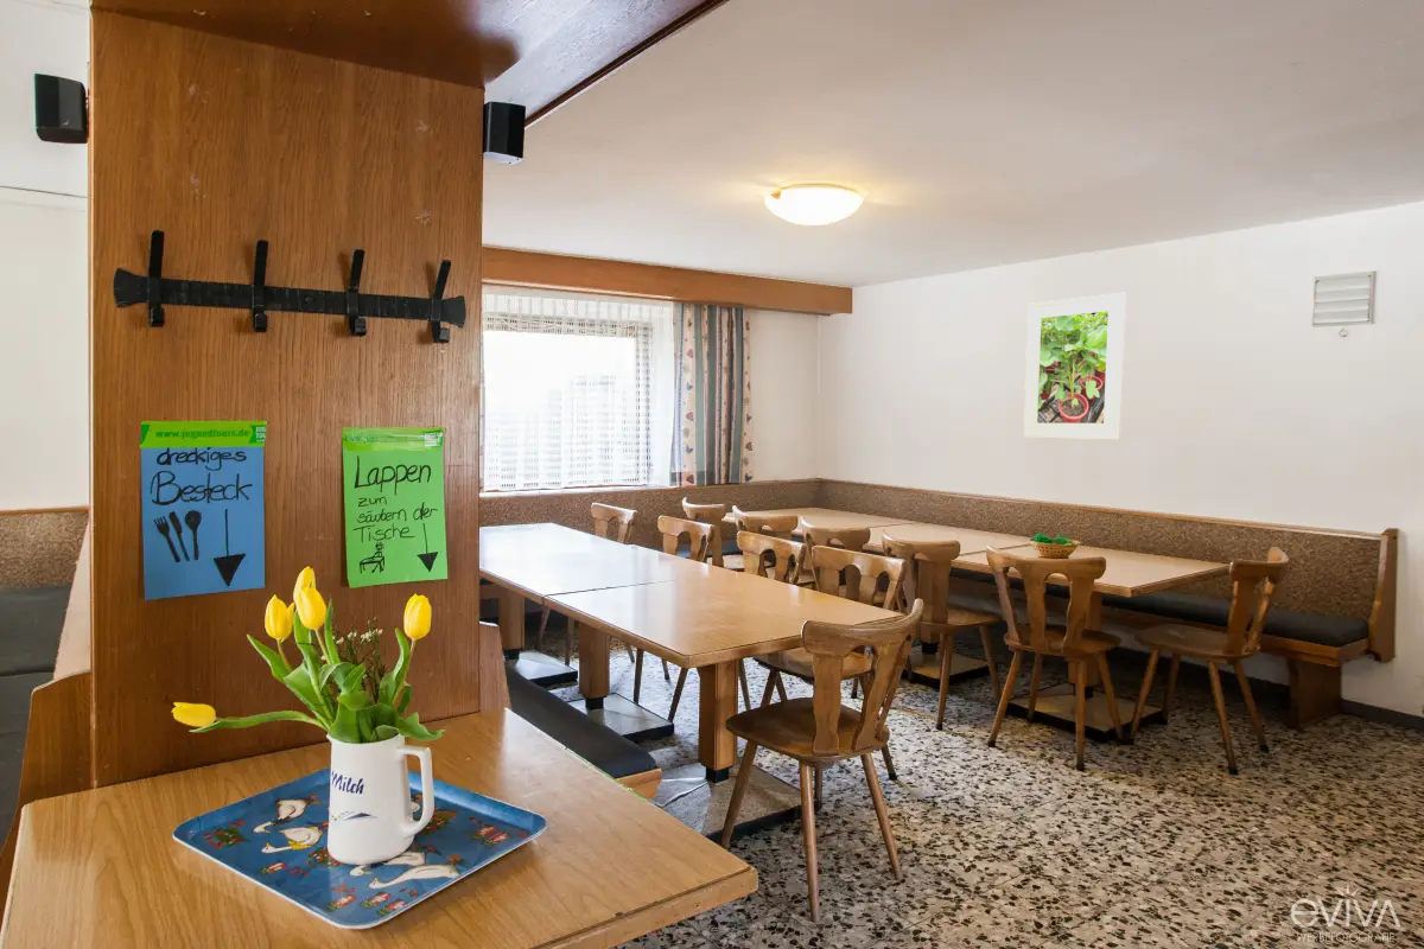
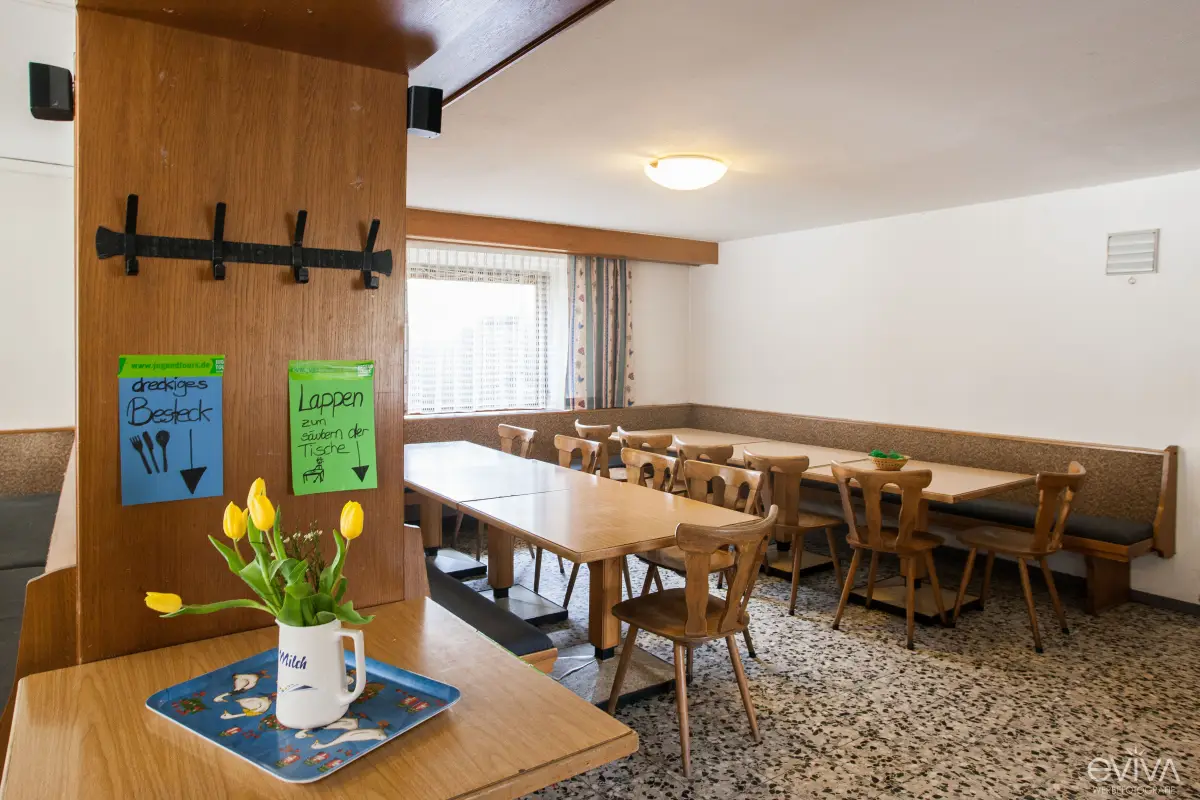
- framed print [1022,292,1127,441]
